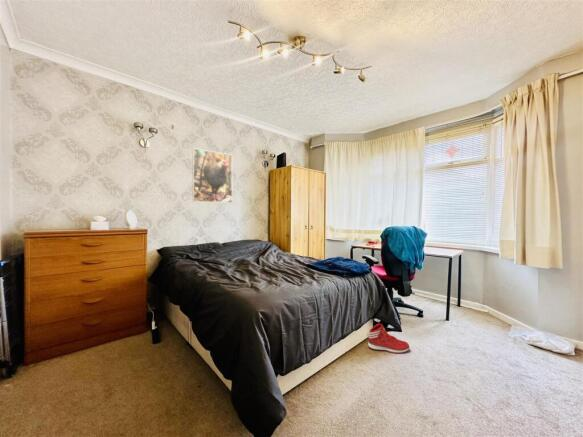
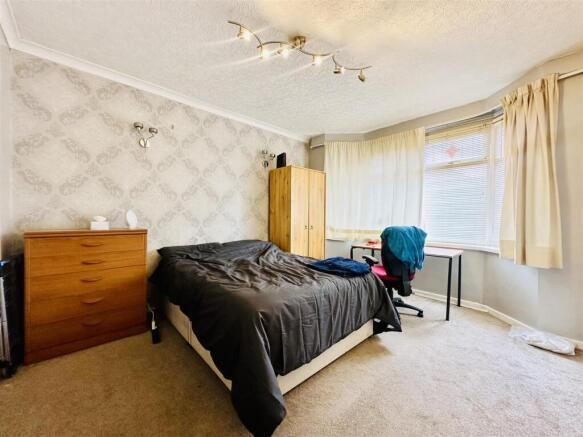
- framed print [192,147,233,204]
- sneaker [367,323,410,354]
